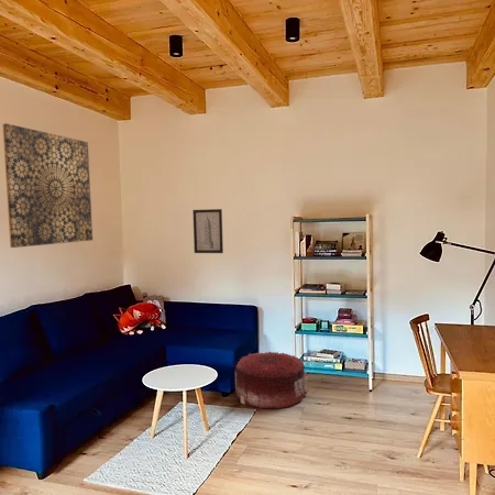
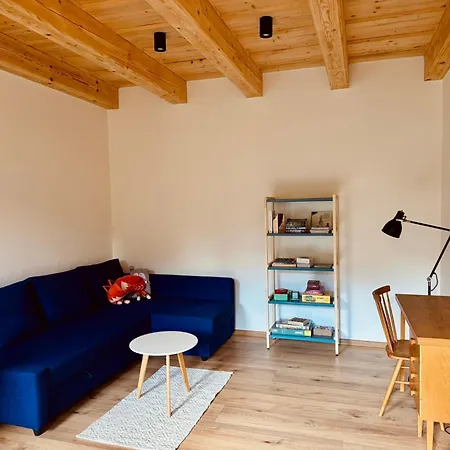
- pouf [234,351,308,410]
- wall art [191,208,224,254]
- wall art [1,122,94,249]
